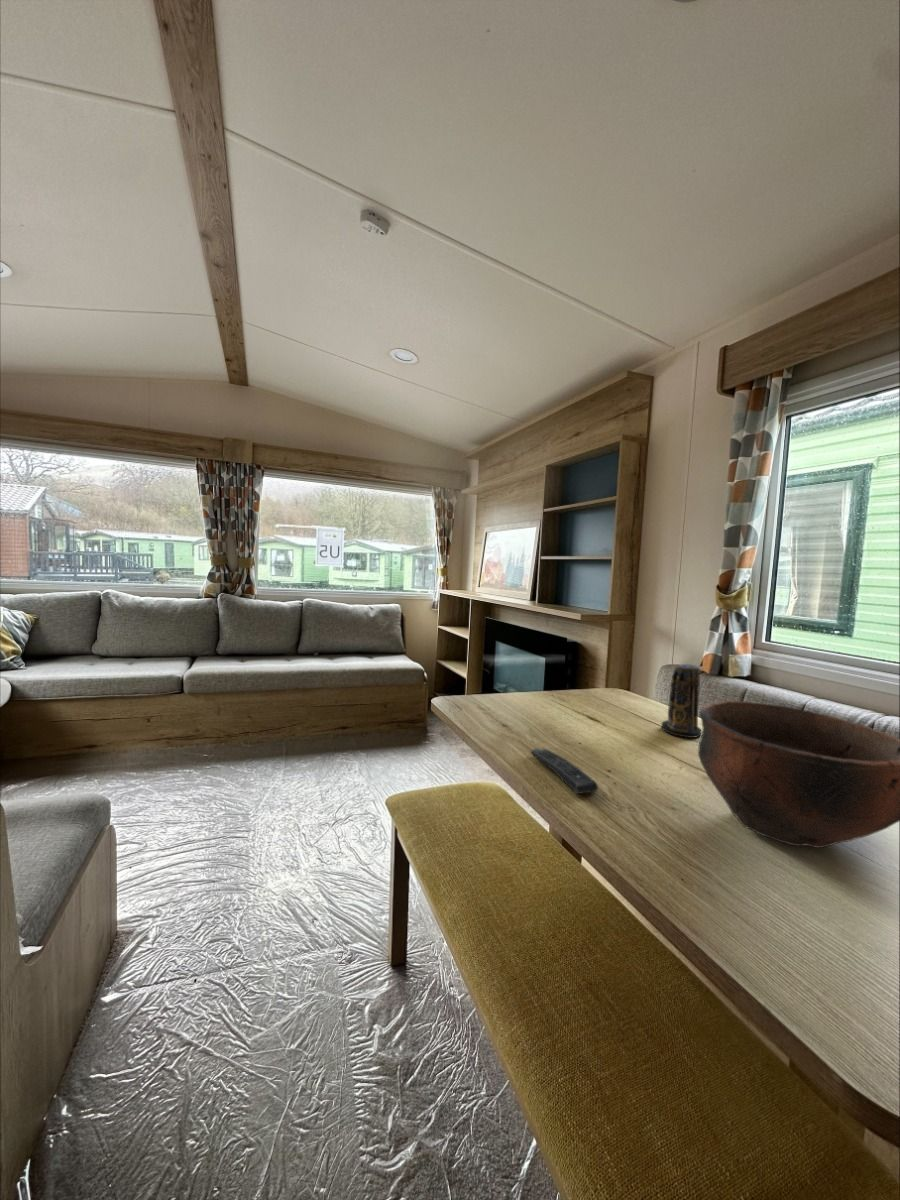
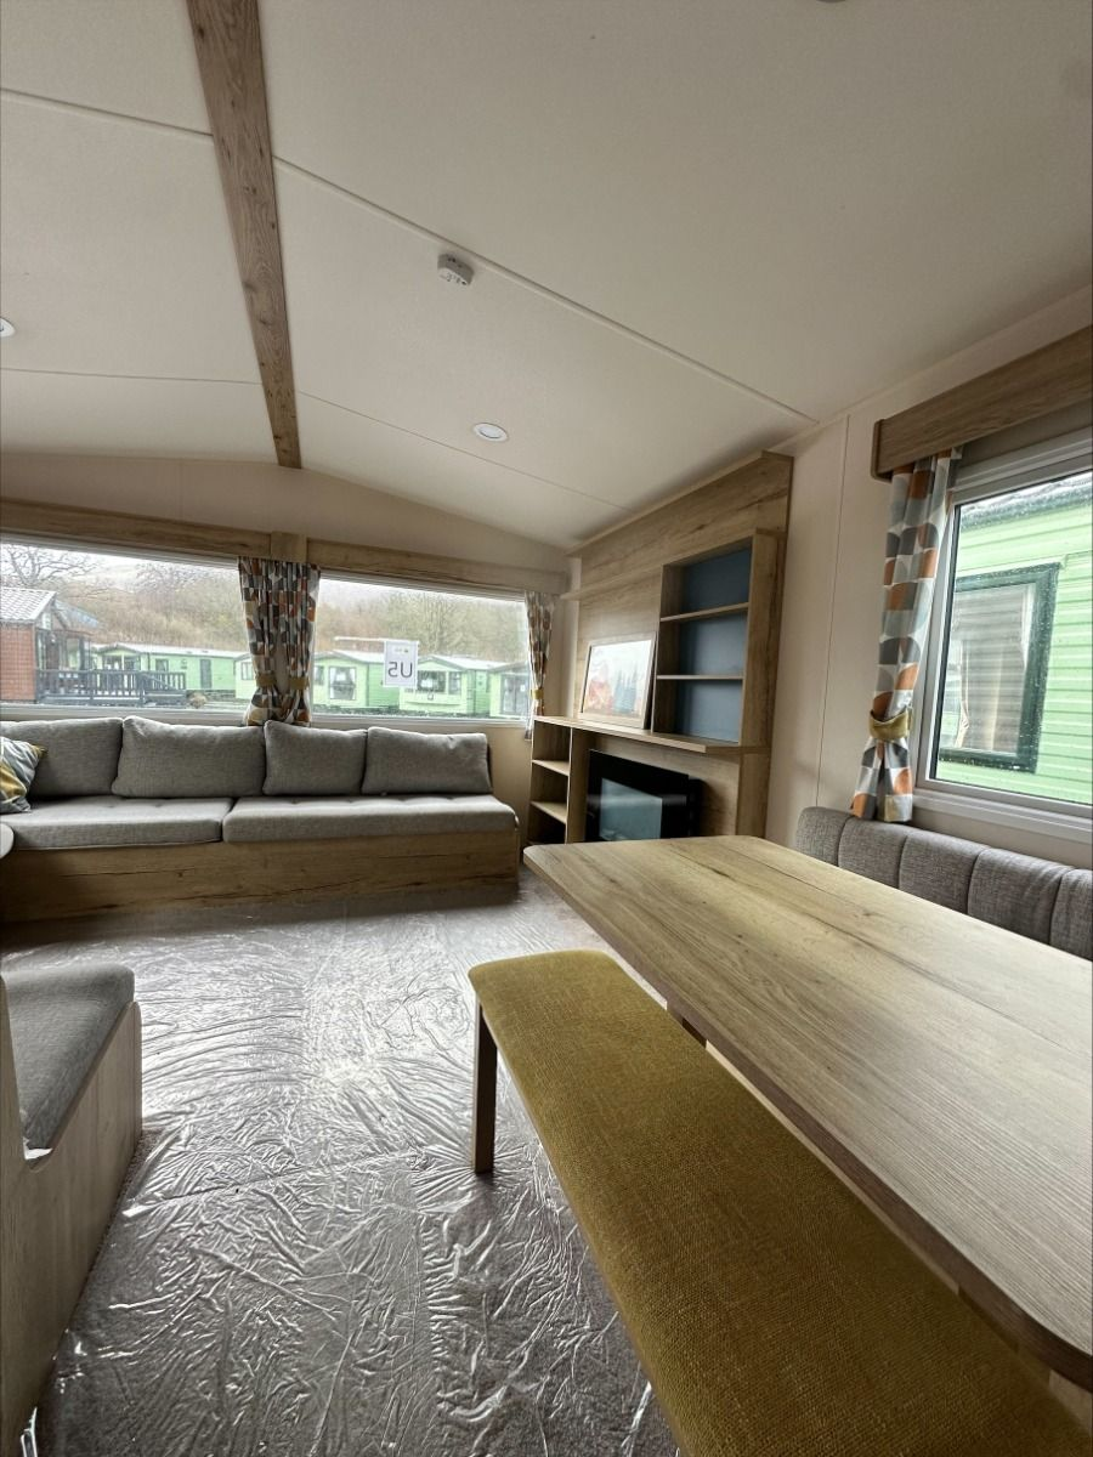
- remote control [530,747,599,795]
- candle [660,663,702,739]
- bowl [697,700,900,849]
